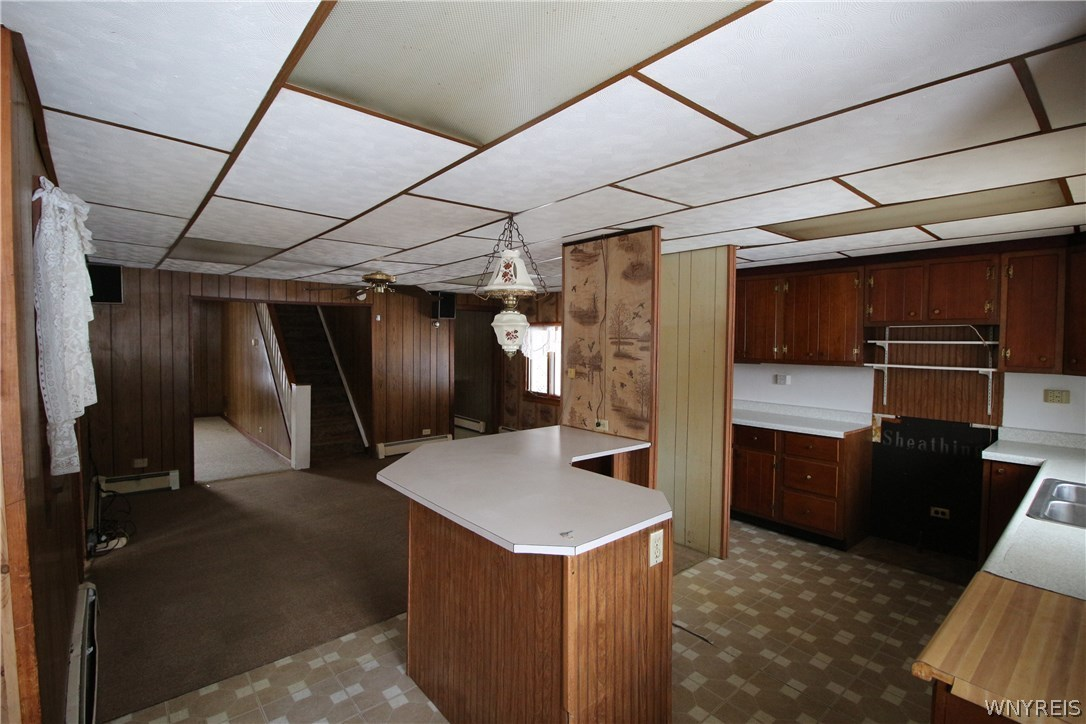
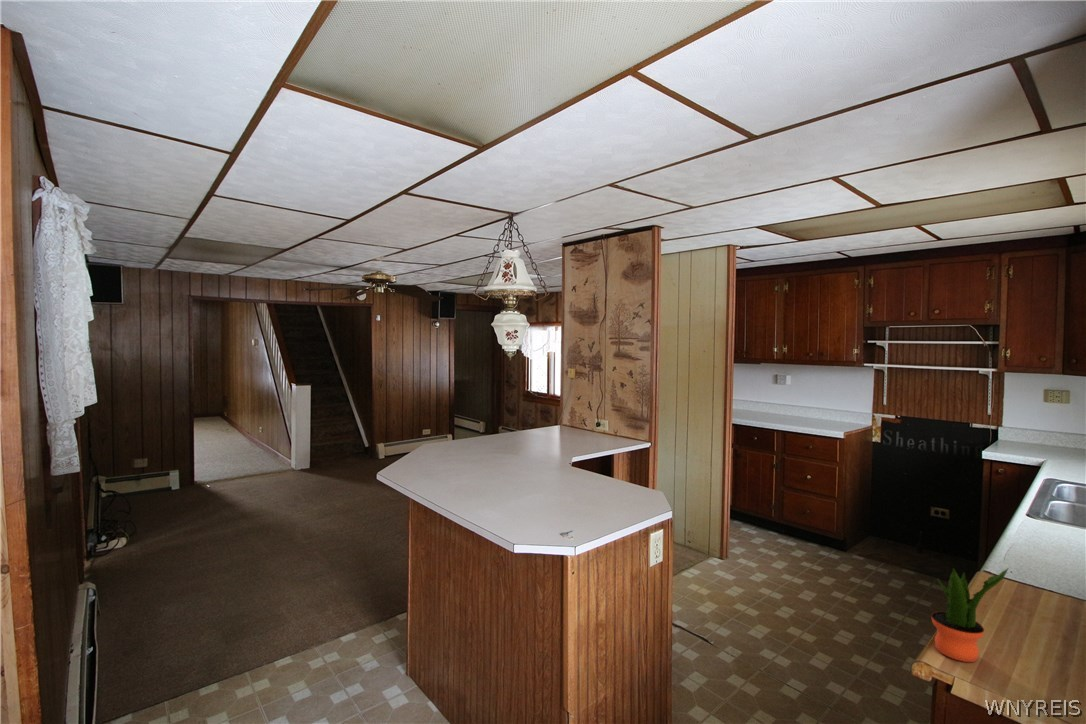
+ potted plant [930,567,1010,663]
